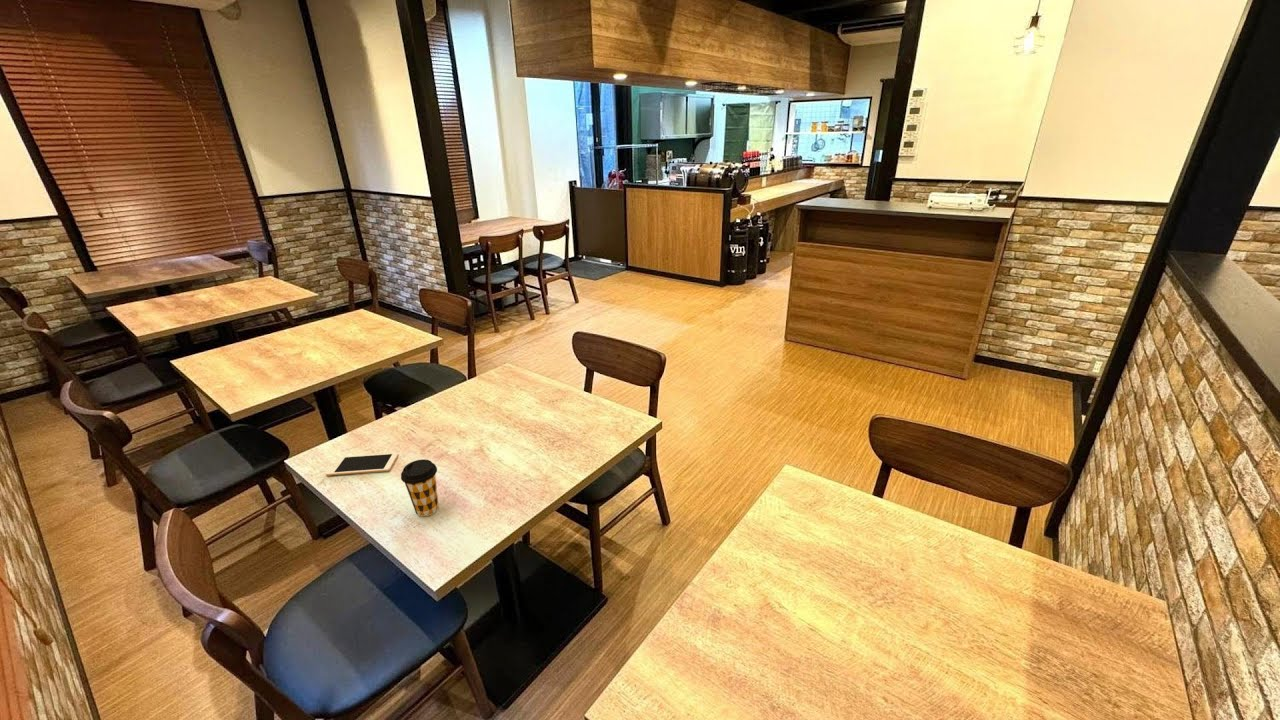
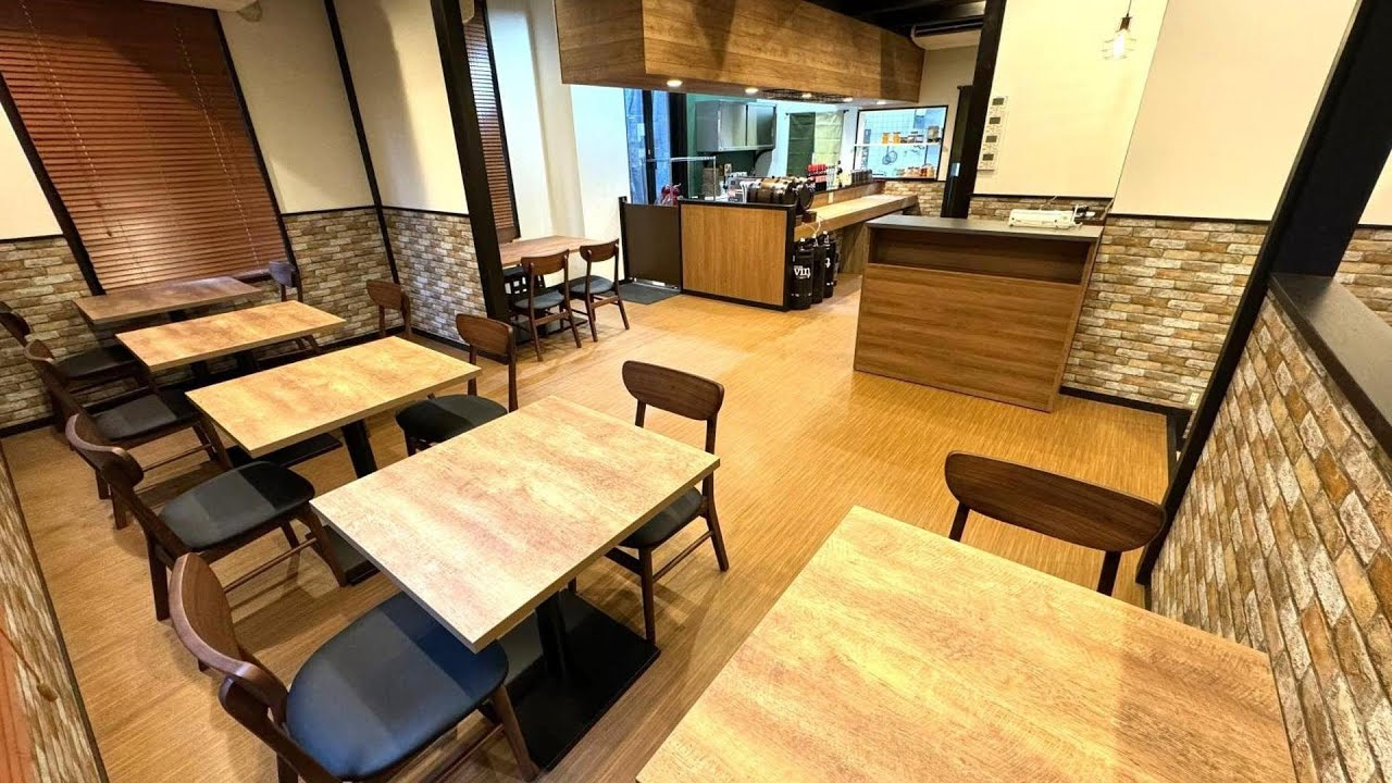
- cell phone [325,452,399,477]
- coffee cup [400,458,440,517]
